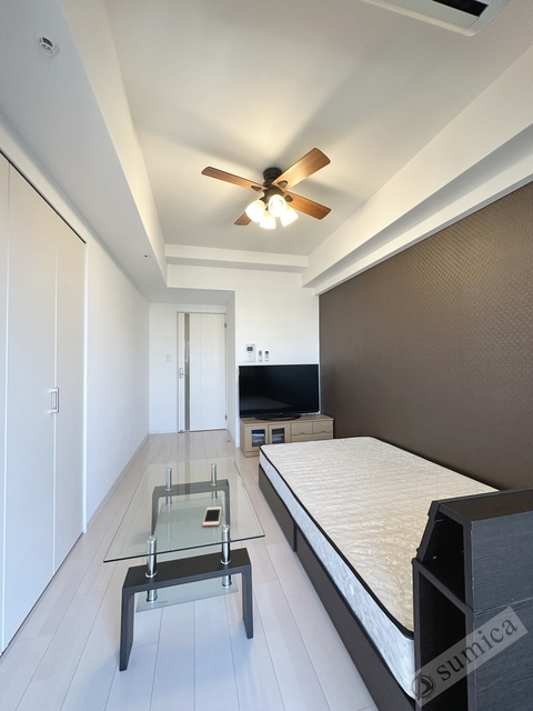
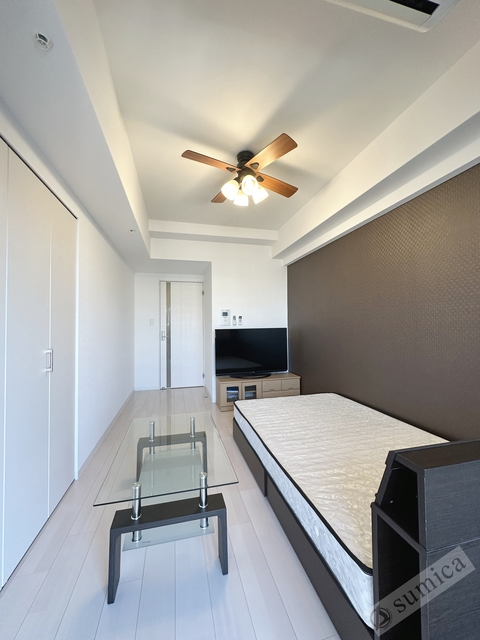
- cell phone [202,505,223,527]
